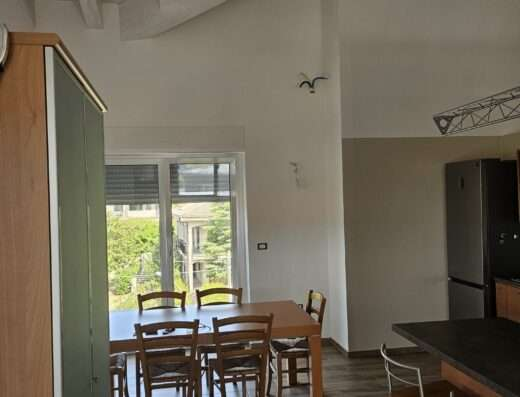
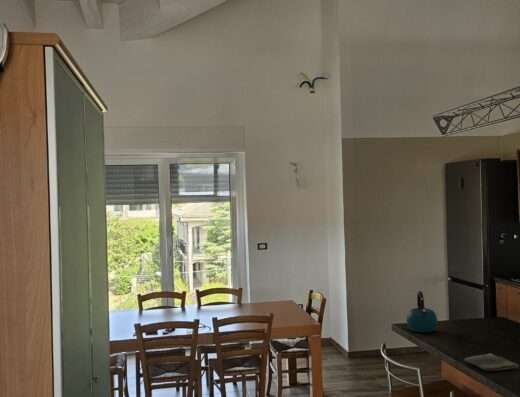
+ kettle [405,290,438,334]
+ dish towel [463,352,520,372]
